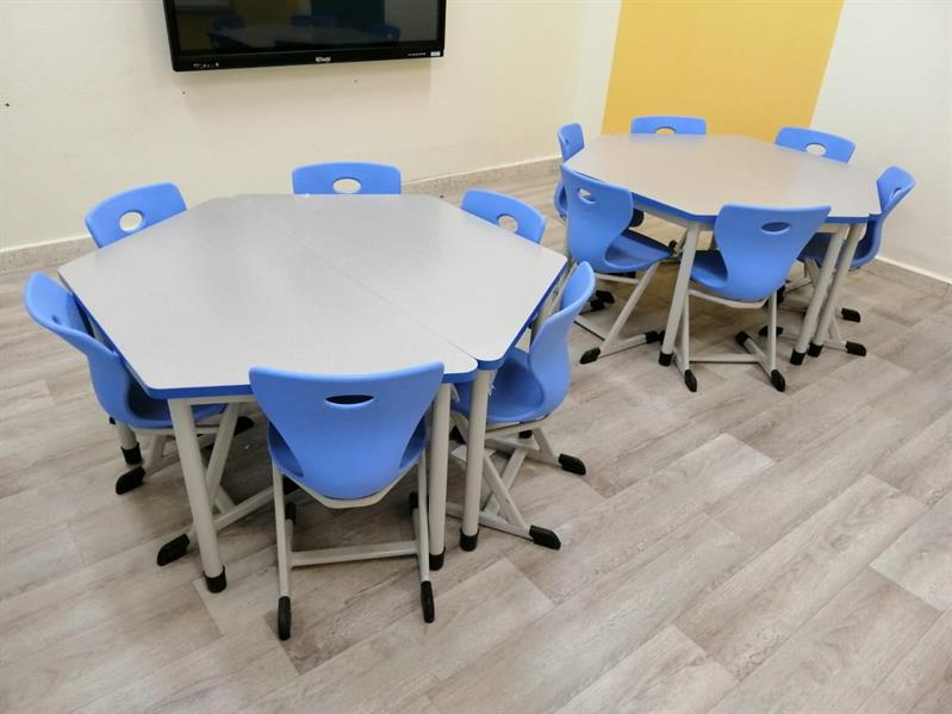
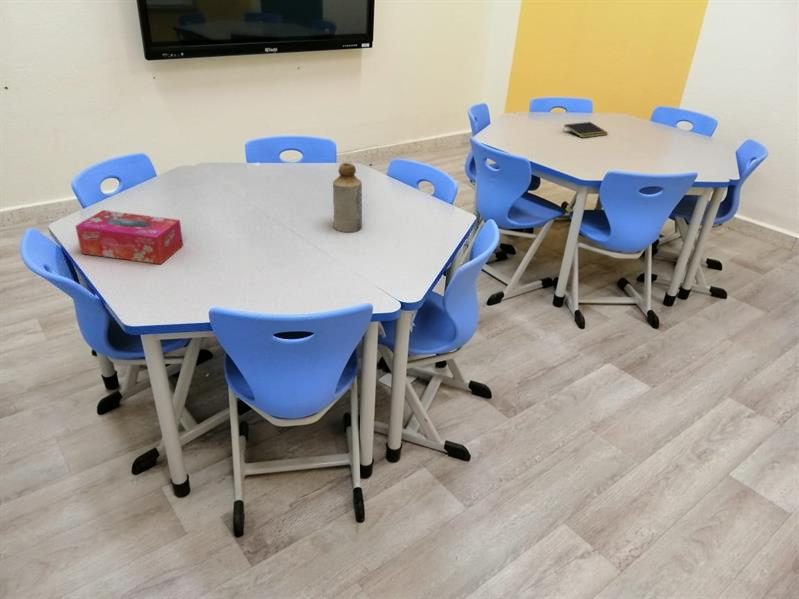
+ bottle [332,162,363,233]
+ tissue box [74,209,184,265]
+ notepad [562,121,609,139]
